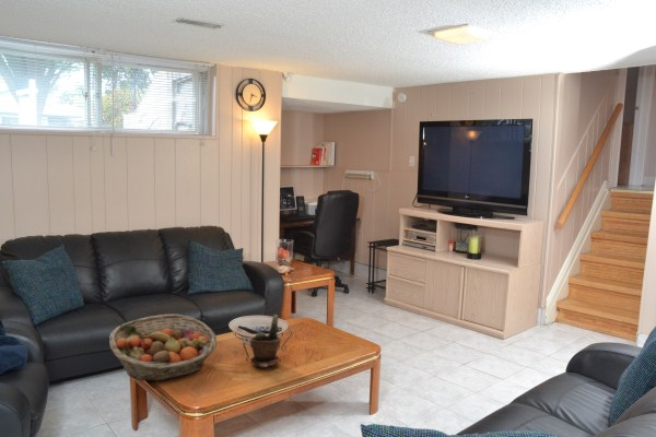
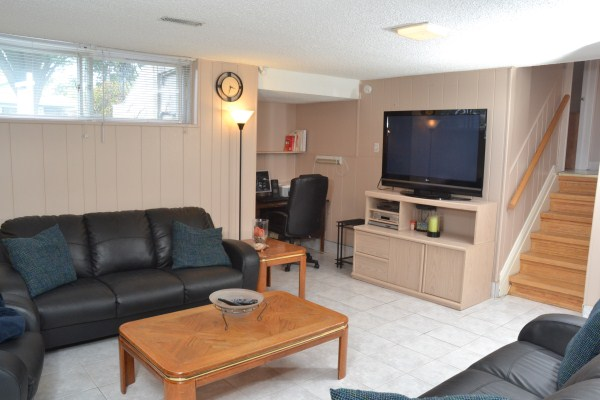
- fruit basket [108,314,218,382]
- potted plant [248,314,282,368]
